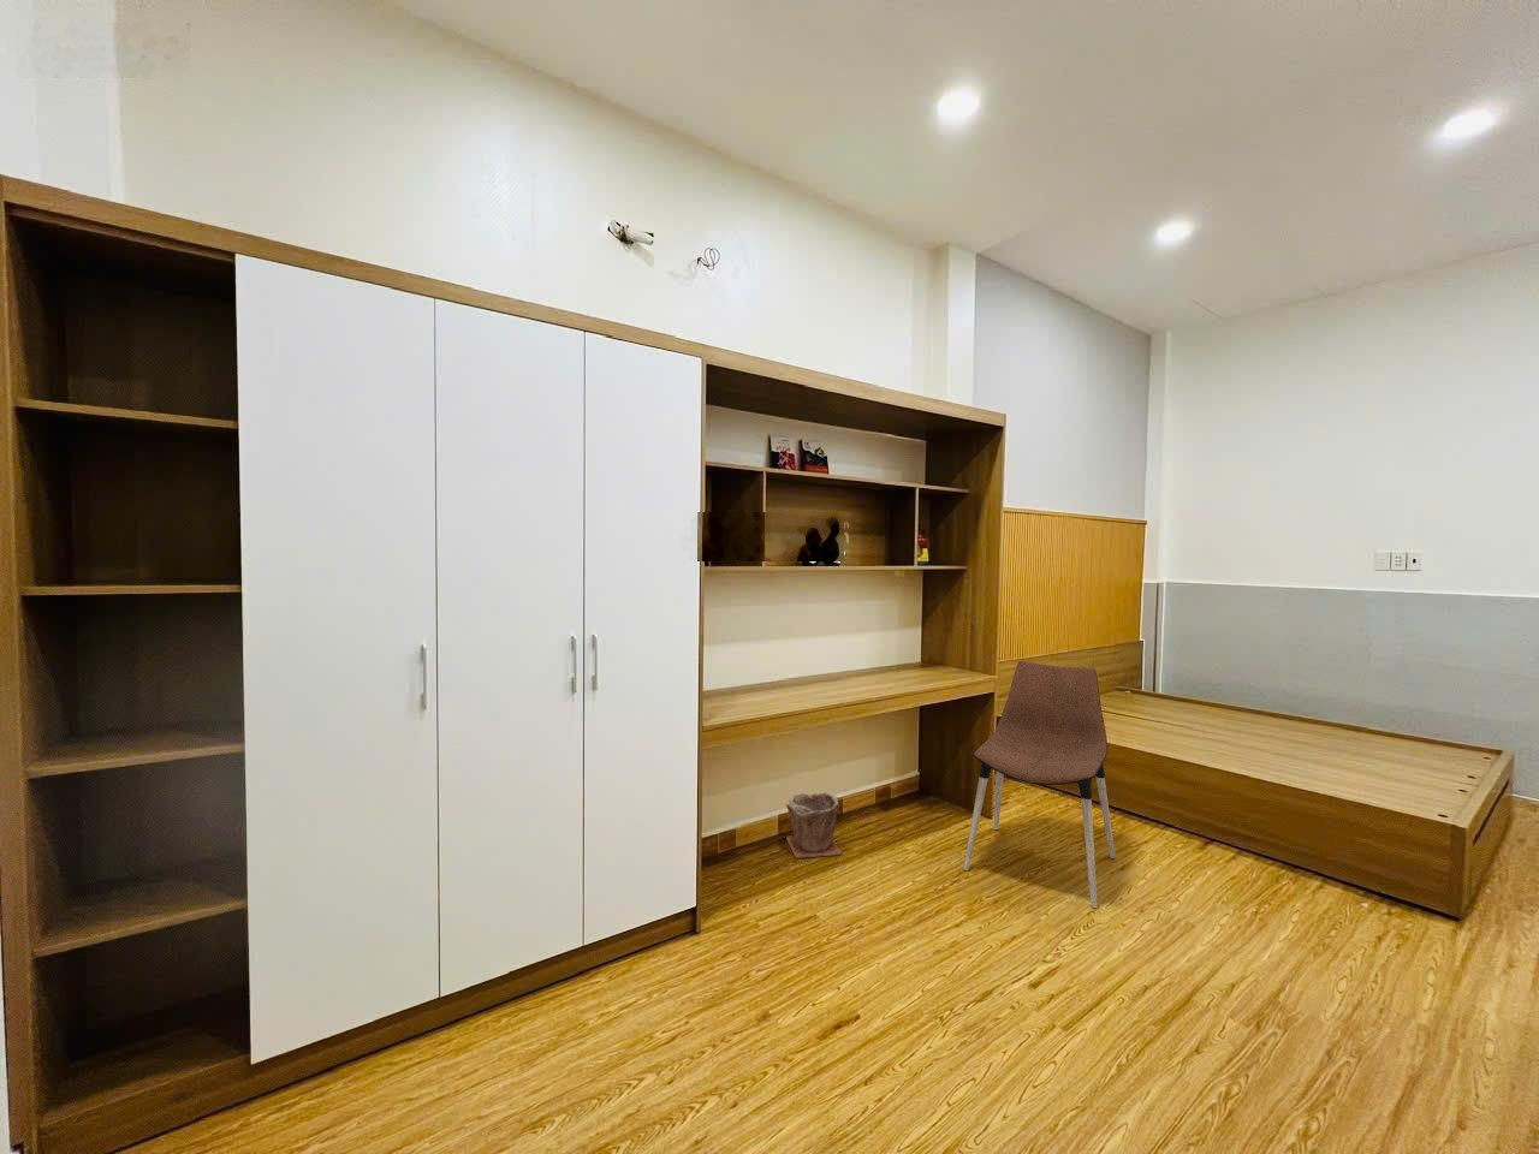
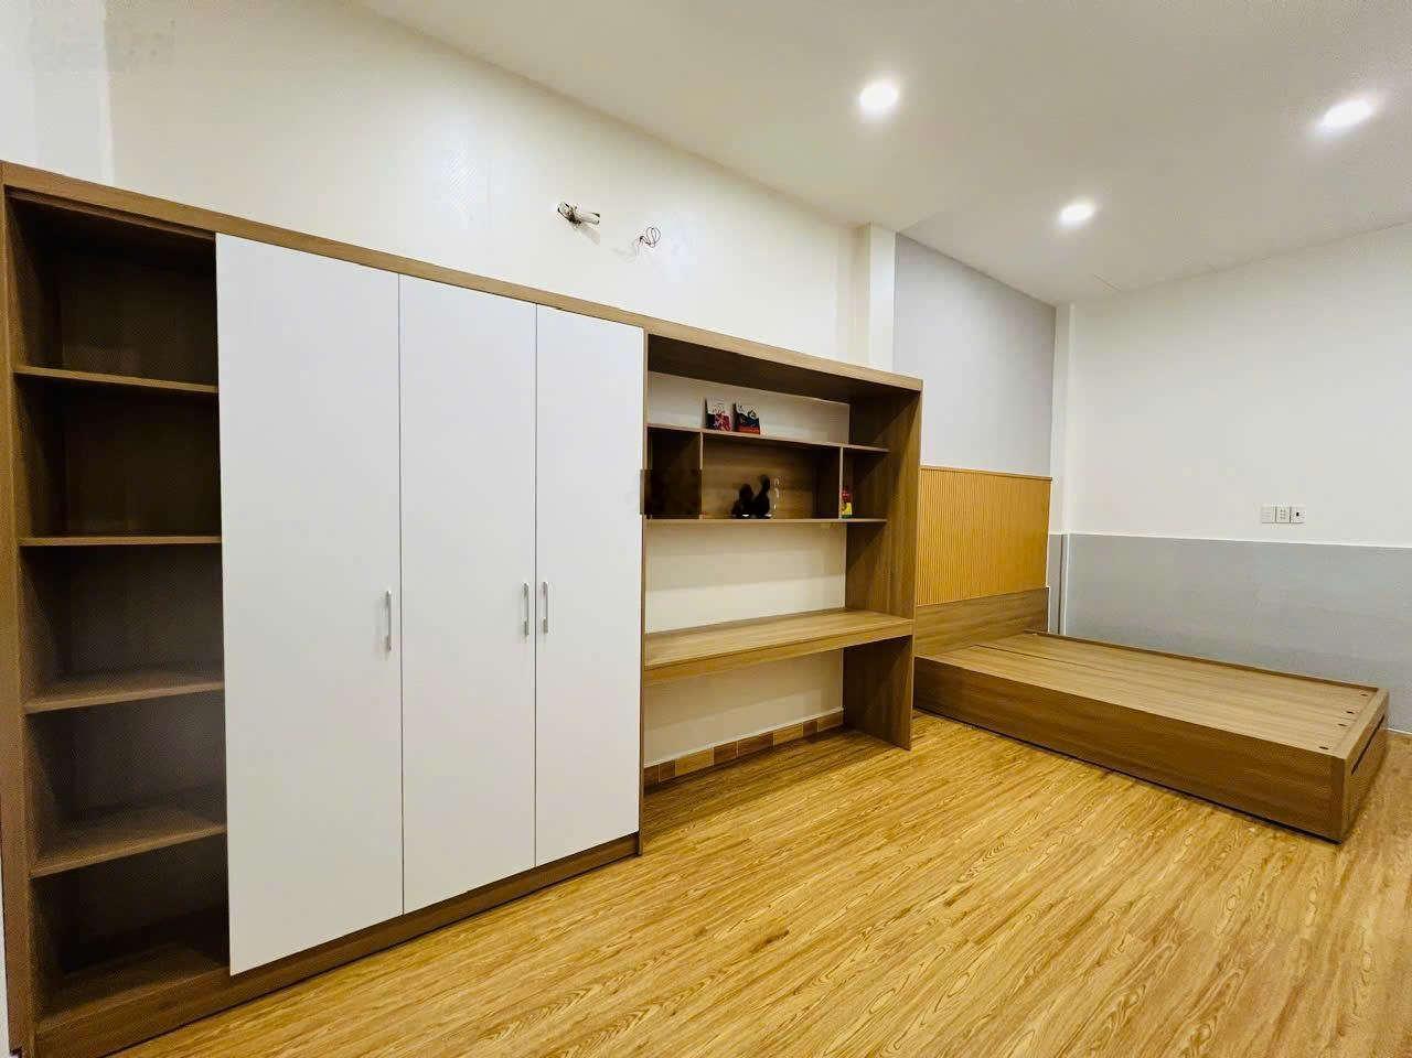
- plant pot [785,792,843,859]
- chair [963,659,1116,909]
